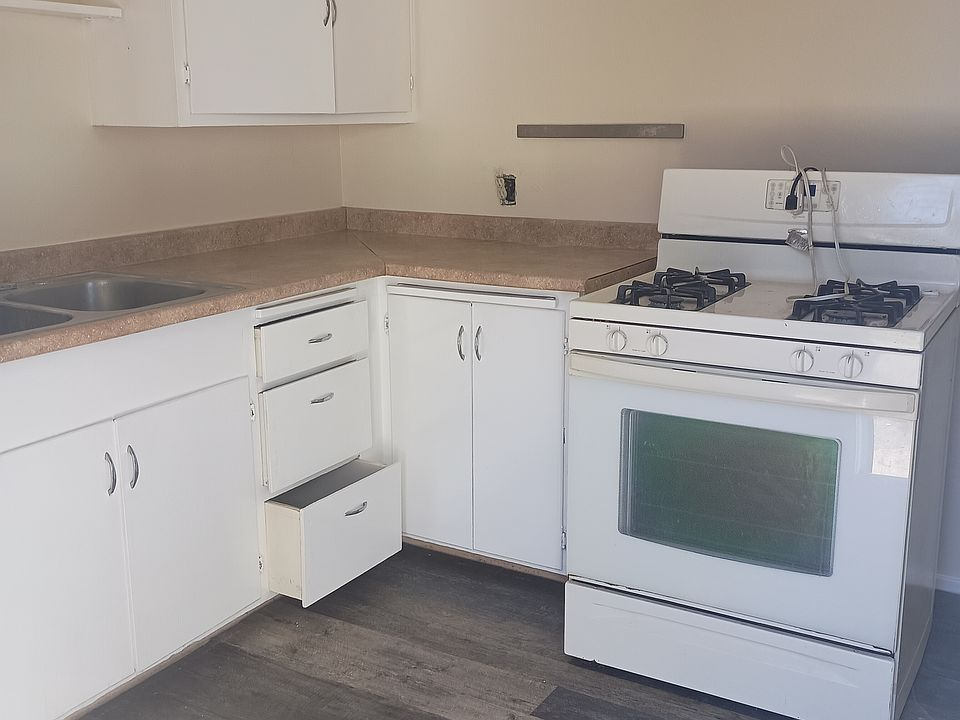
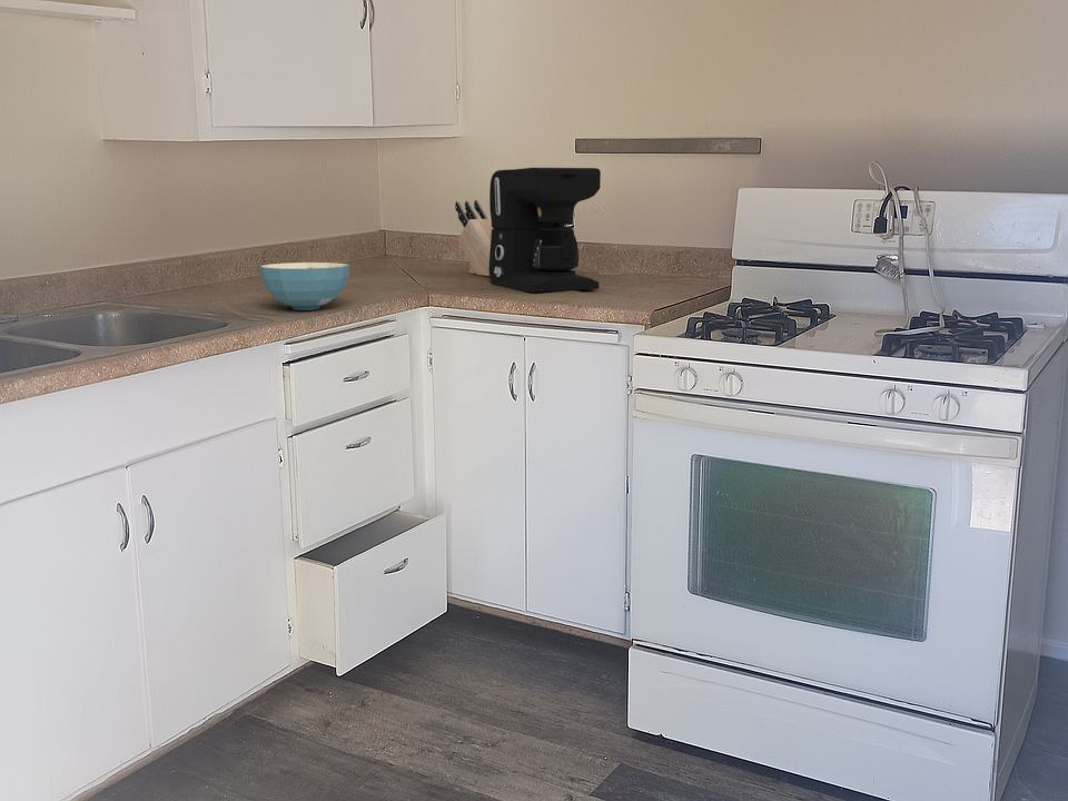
+ coffee maker [488,167,602,294]
+ cereal bowl [258,261,350,312]
+ knife block [454,199,494,277]
